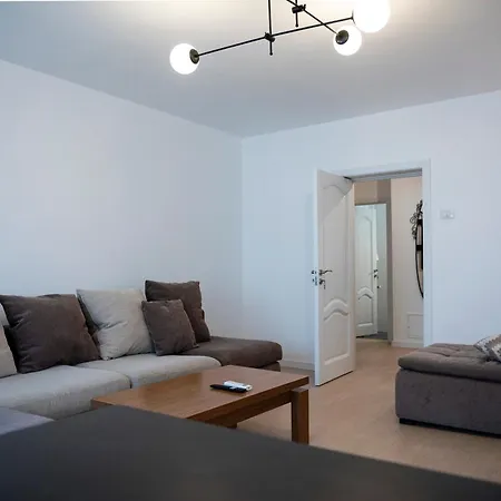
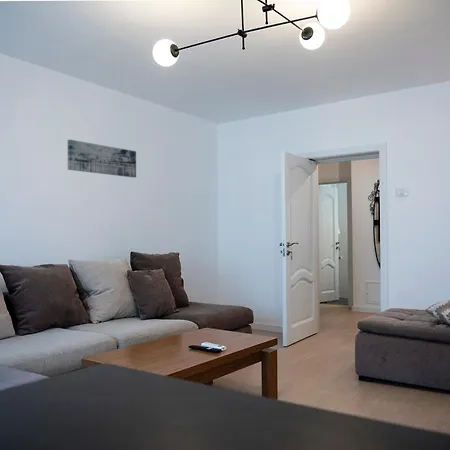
+ wall art [67,139,137,178]
